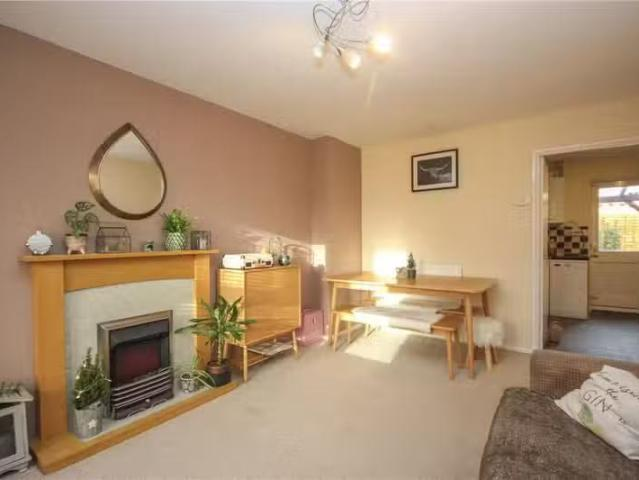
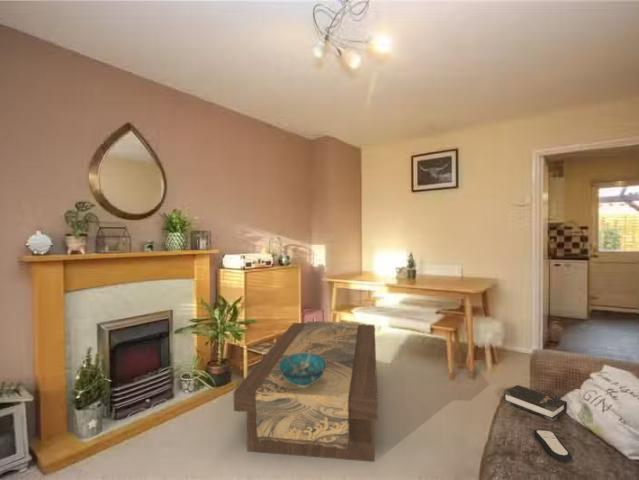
+ coffee table [233,320,379,463]
+ decorative bowl [279,353,327,387]
+ remote control [533,429,573,462]
+ hardback book [503,384,568,422]
